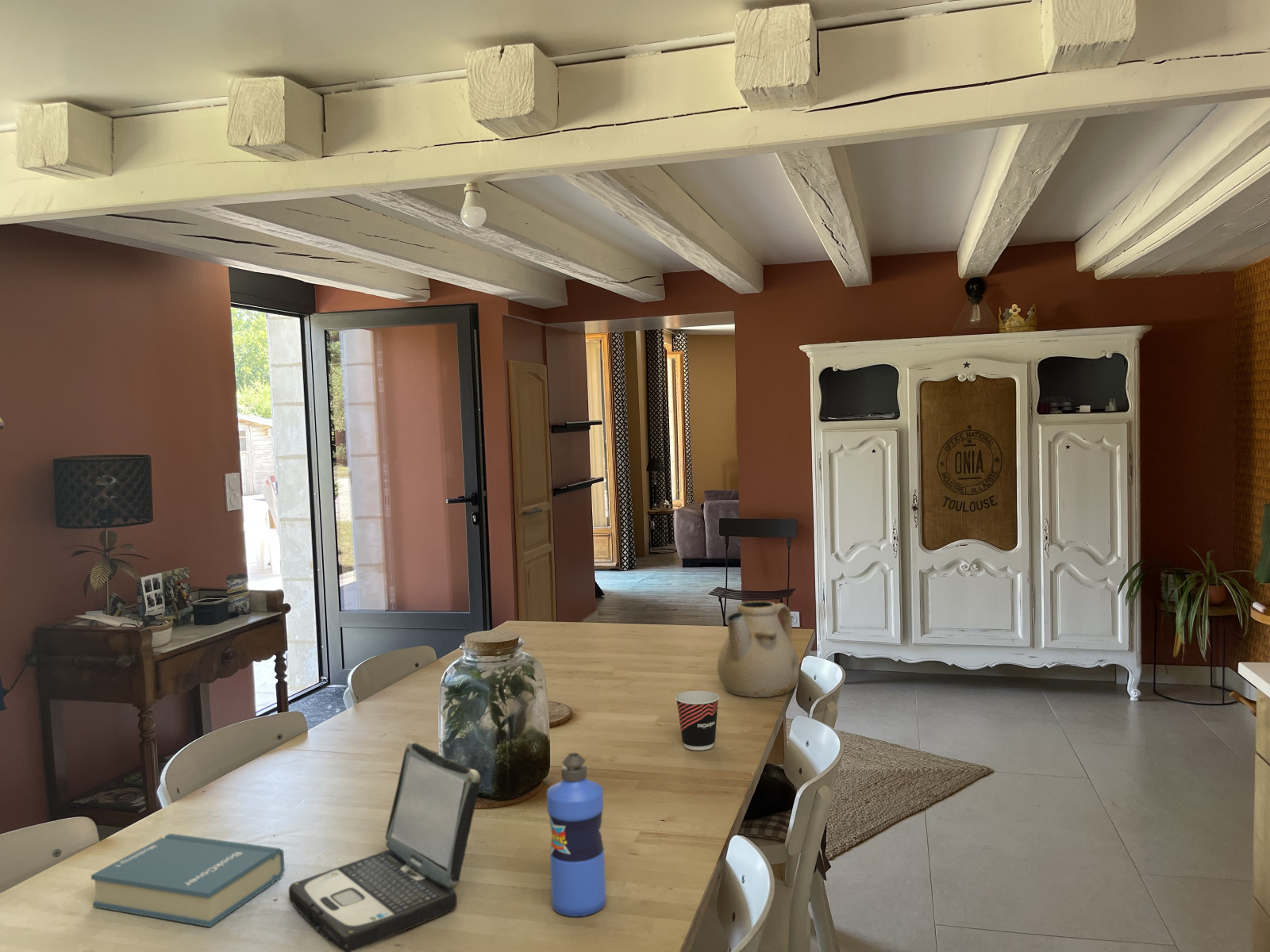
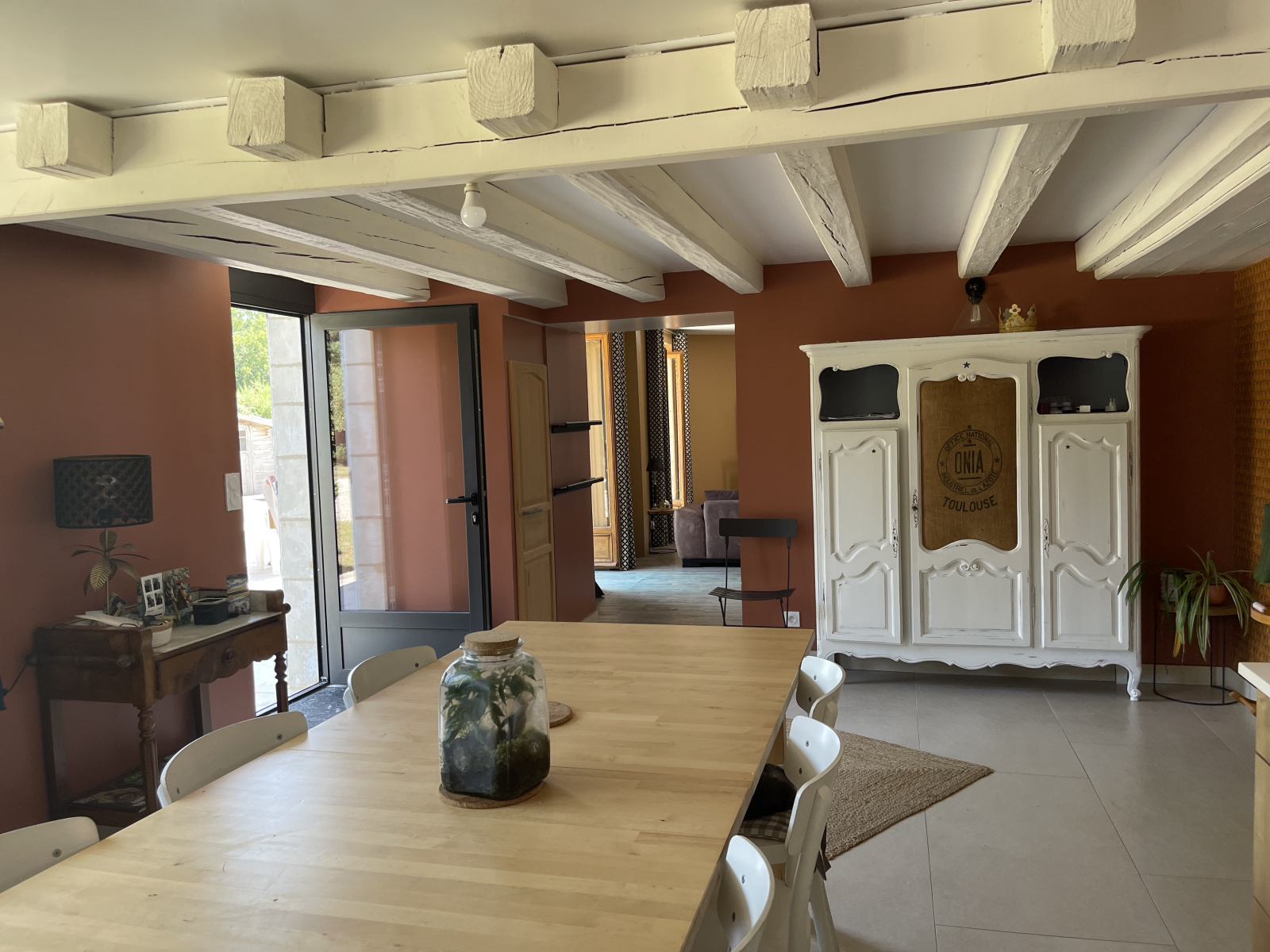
- hardback book [90,833,286,927]
- teapot [717,600,800,698]
- water bottle [546,752,607,918]
- cup [675,690,720,751]
- laptop [288,741,481,952]
